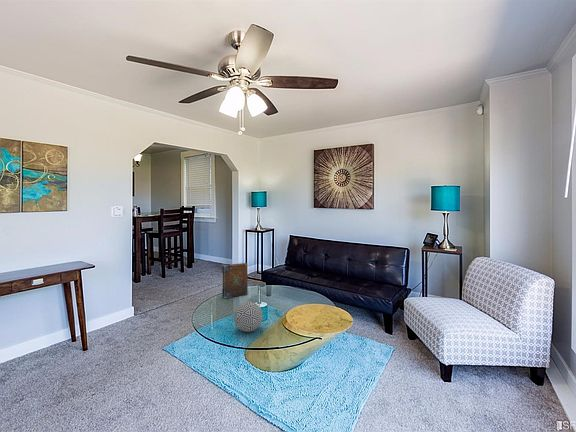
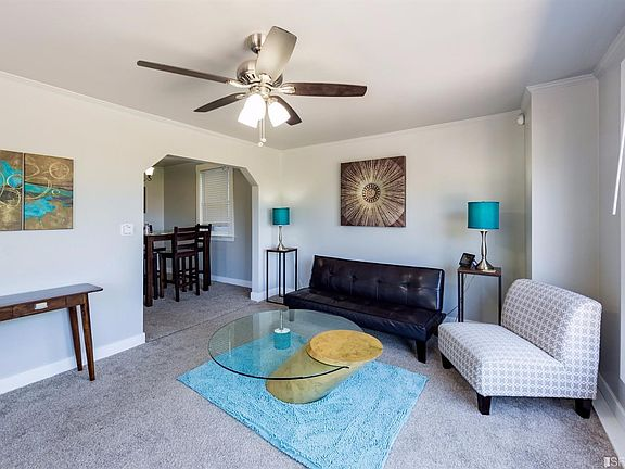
- decorative book [221,262,249,299]
- decorative ball [233,301,264,333]
